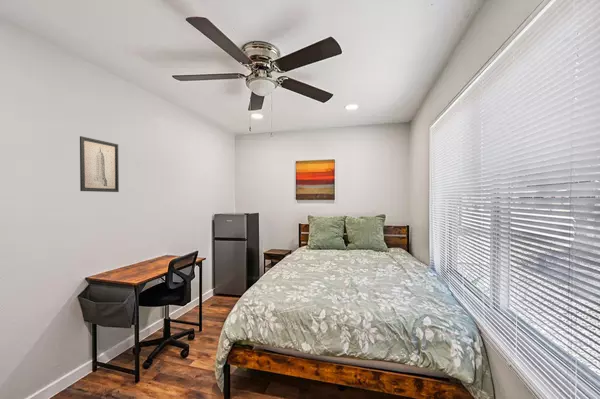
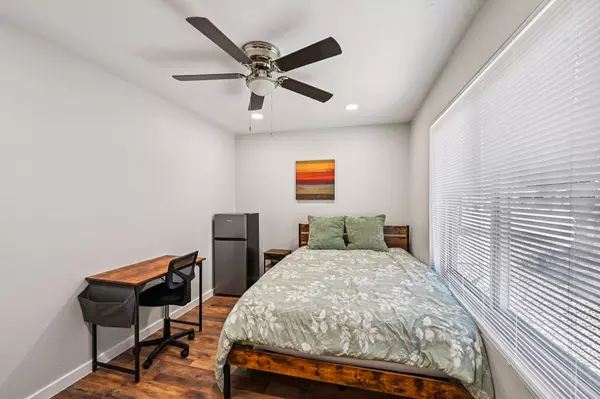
- wall art [79,135,120,193]
